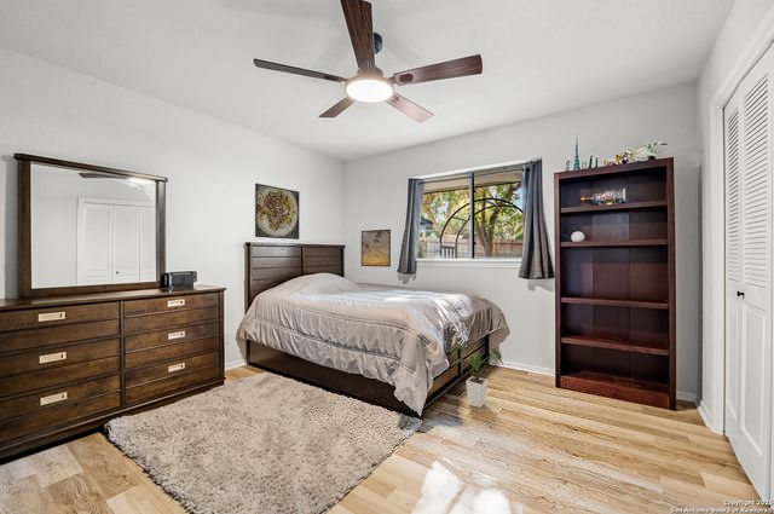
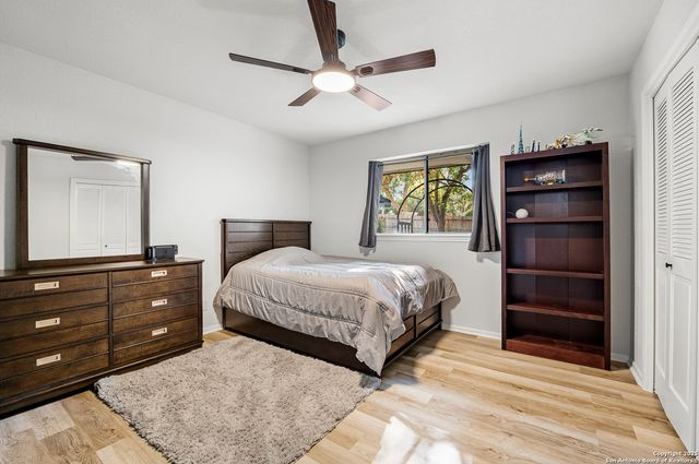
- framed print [360,229,392,268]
- house plant [450,337,504,409]
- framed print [254,183,300,241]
